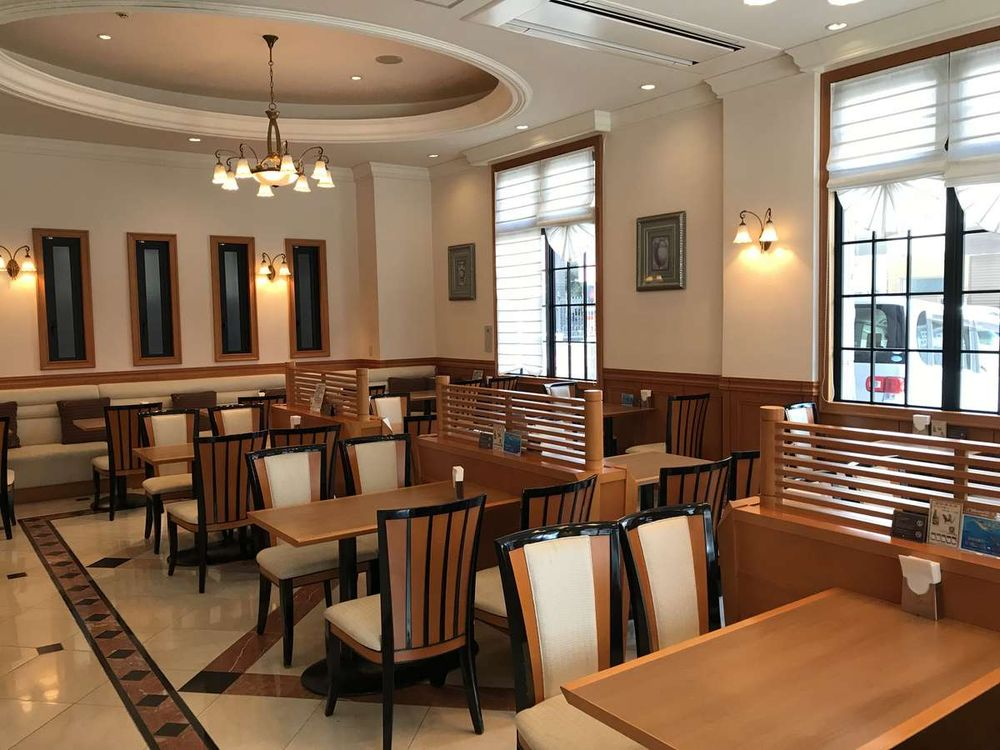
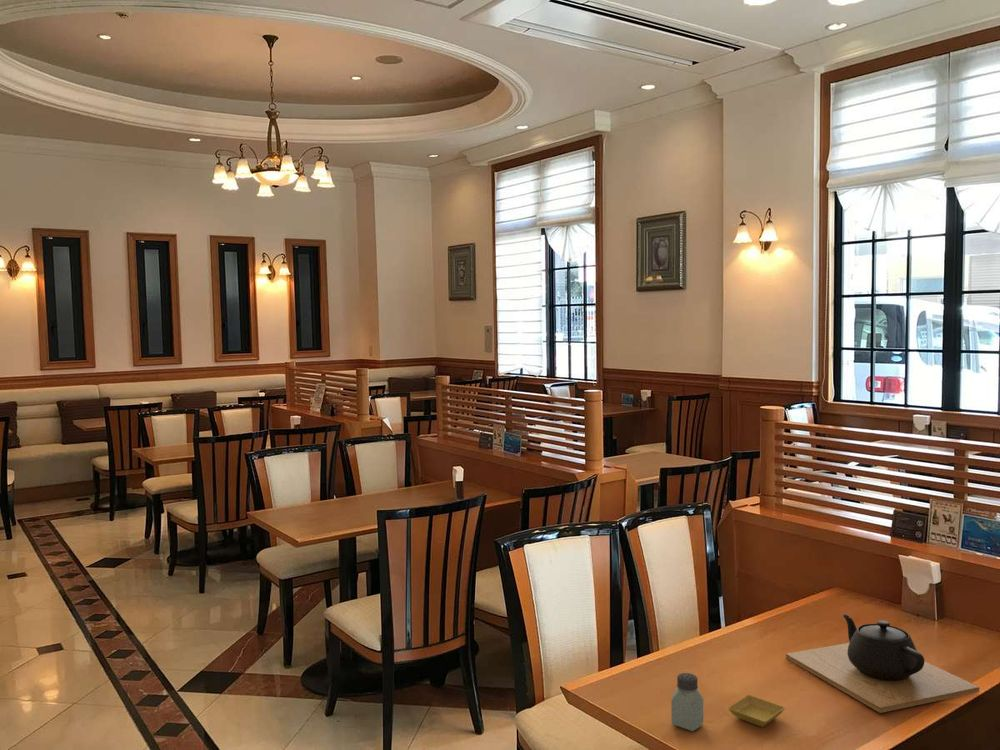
+ saucer [727,694,786,728]
+ teapot [785,613,980,714]
+ saltshaker [670,672,704,732]
